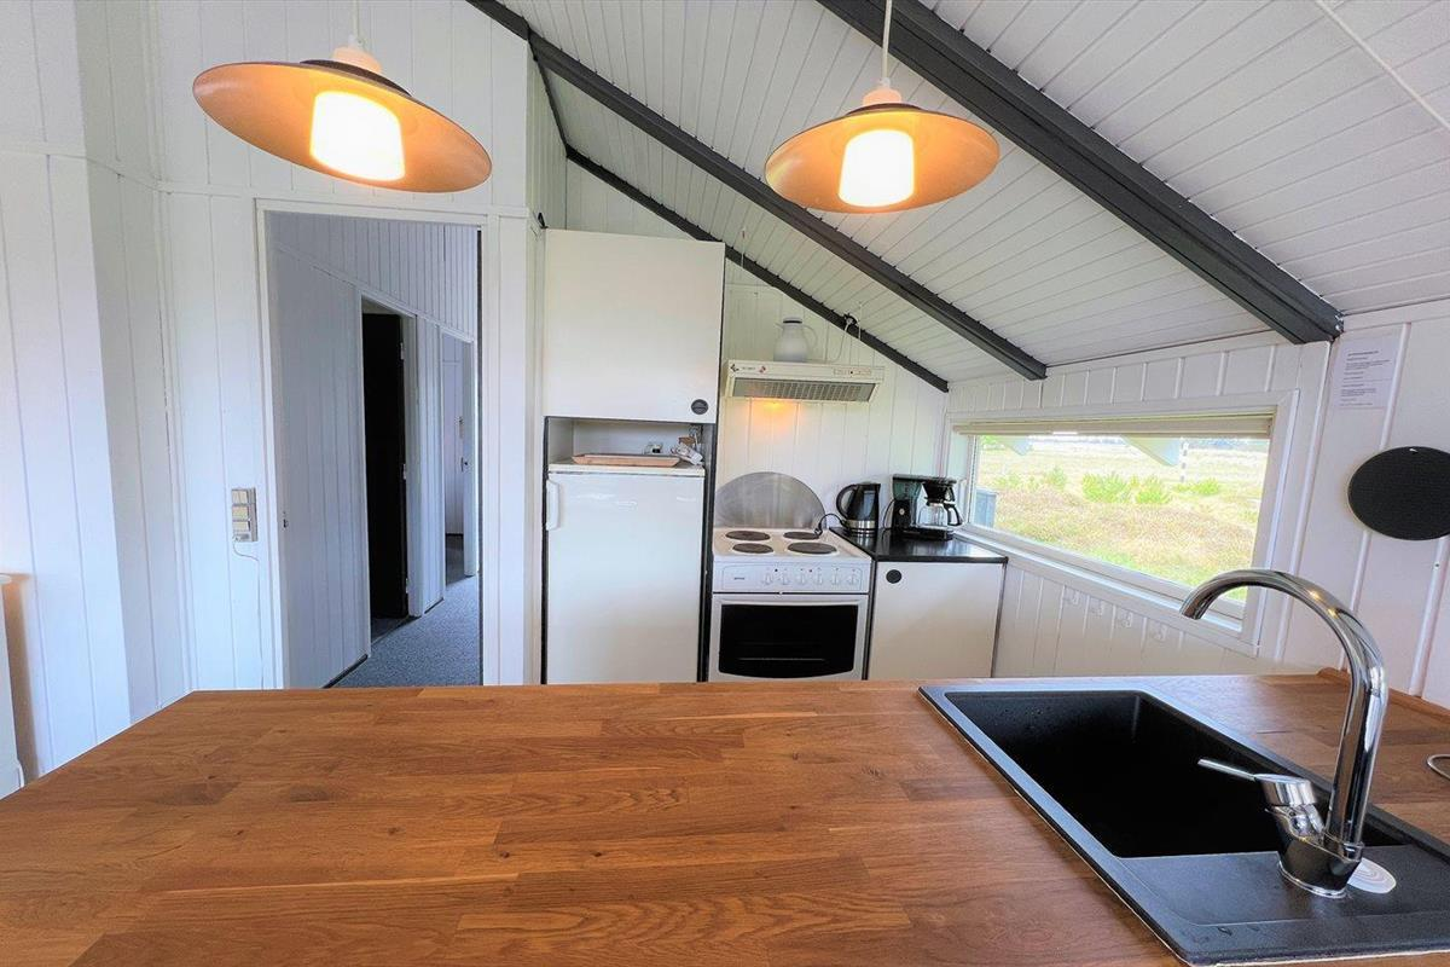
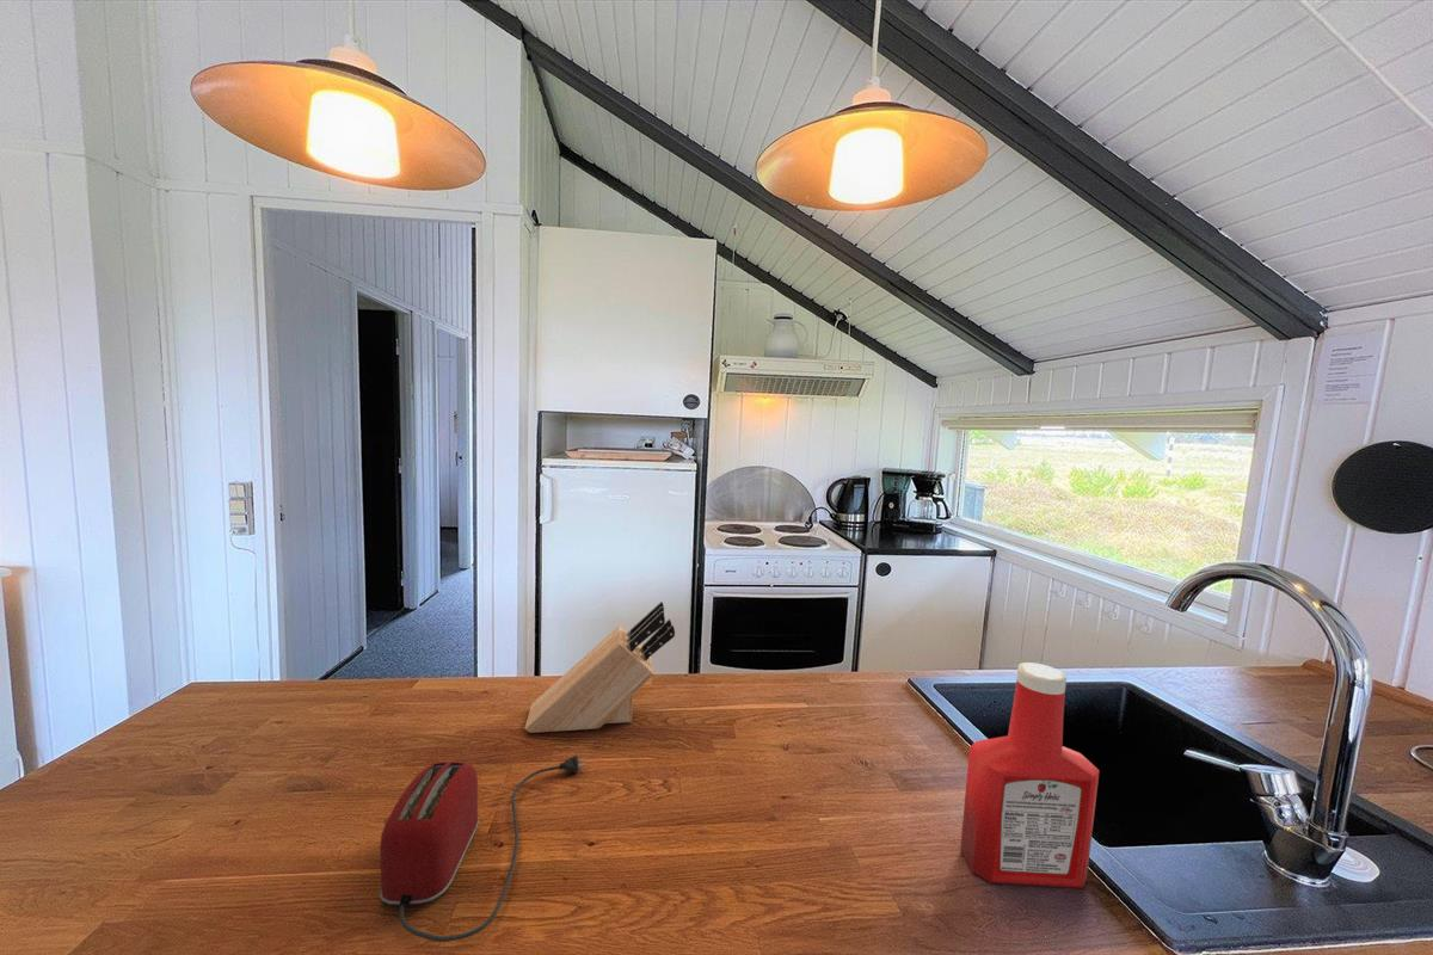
+ knife block [524,600,676,734]
+ soap bottle [959,661,1100,889]
+ toaster [379,753,586,943]
